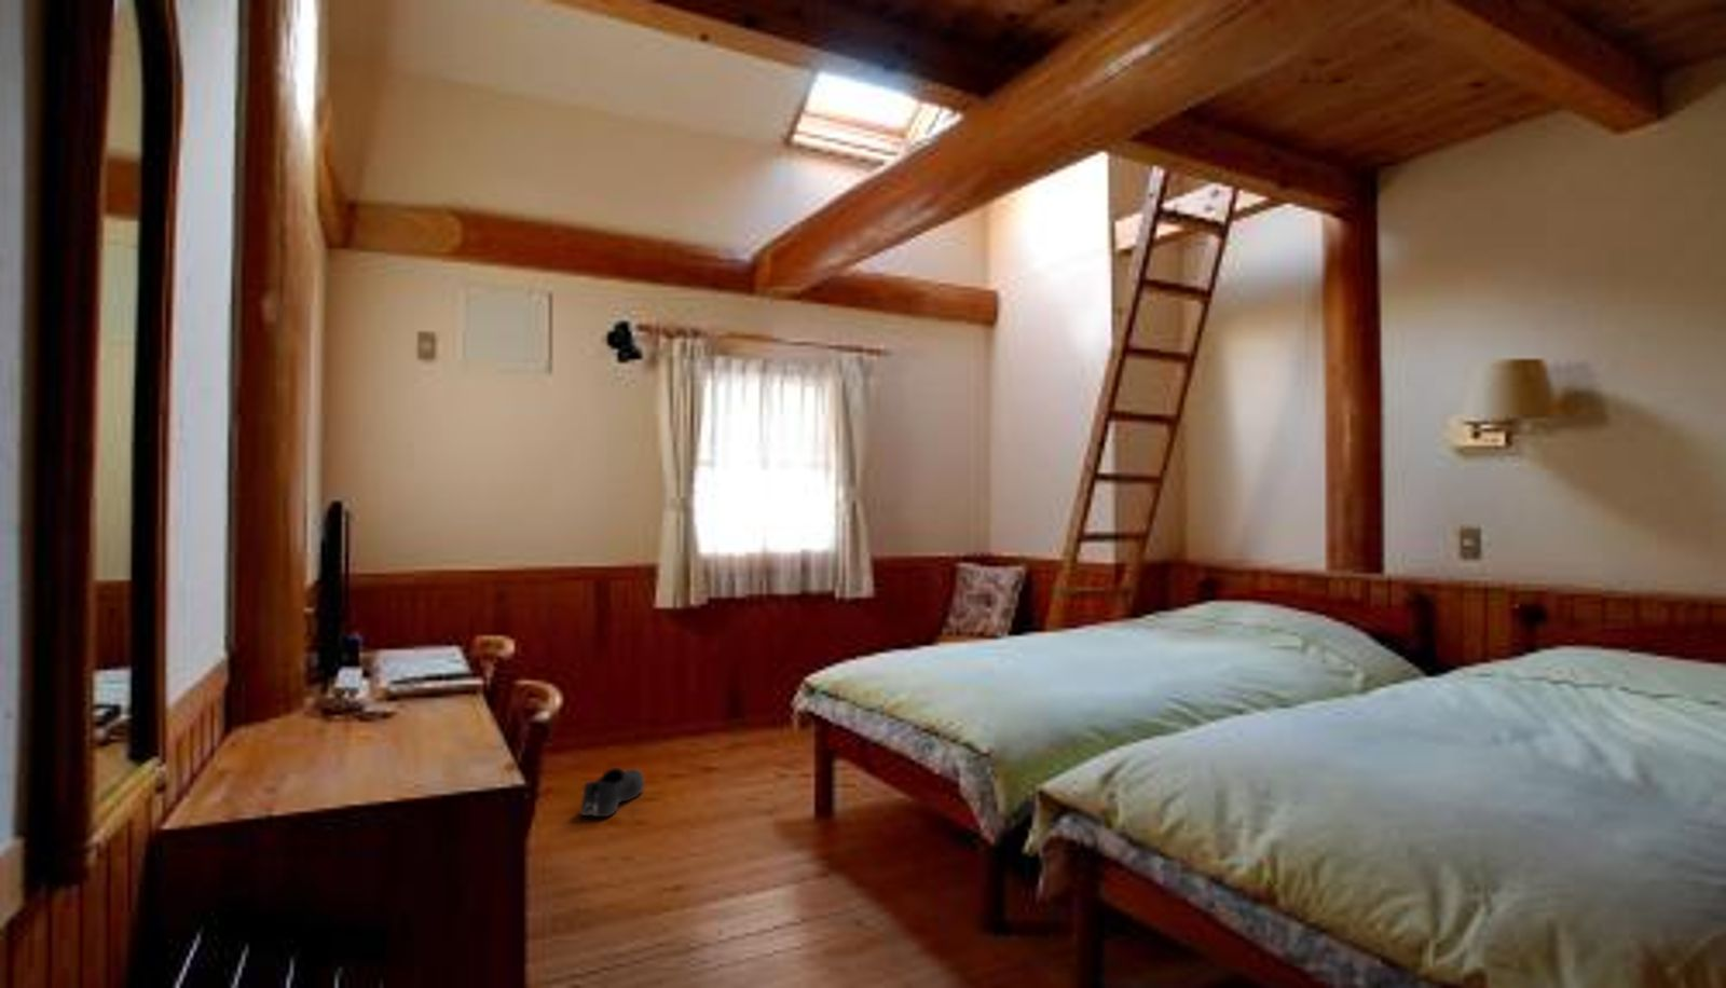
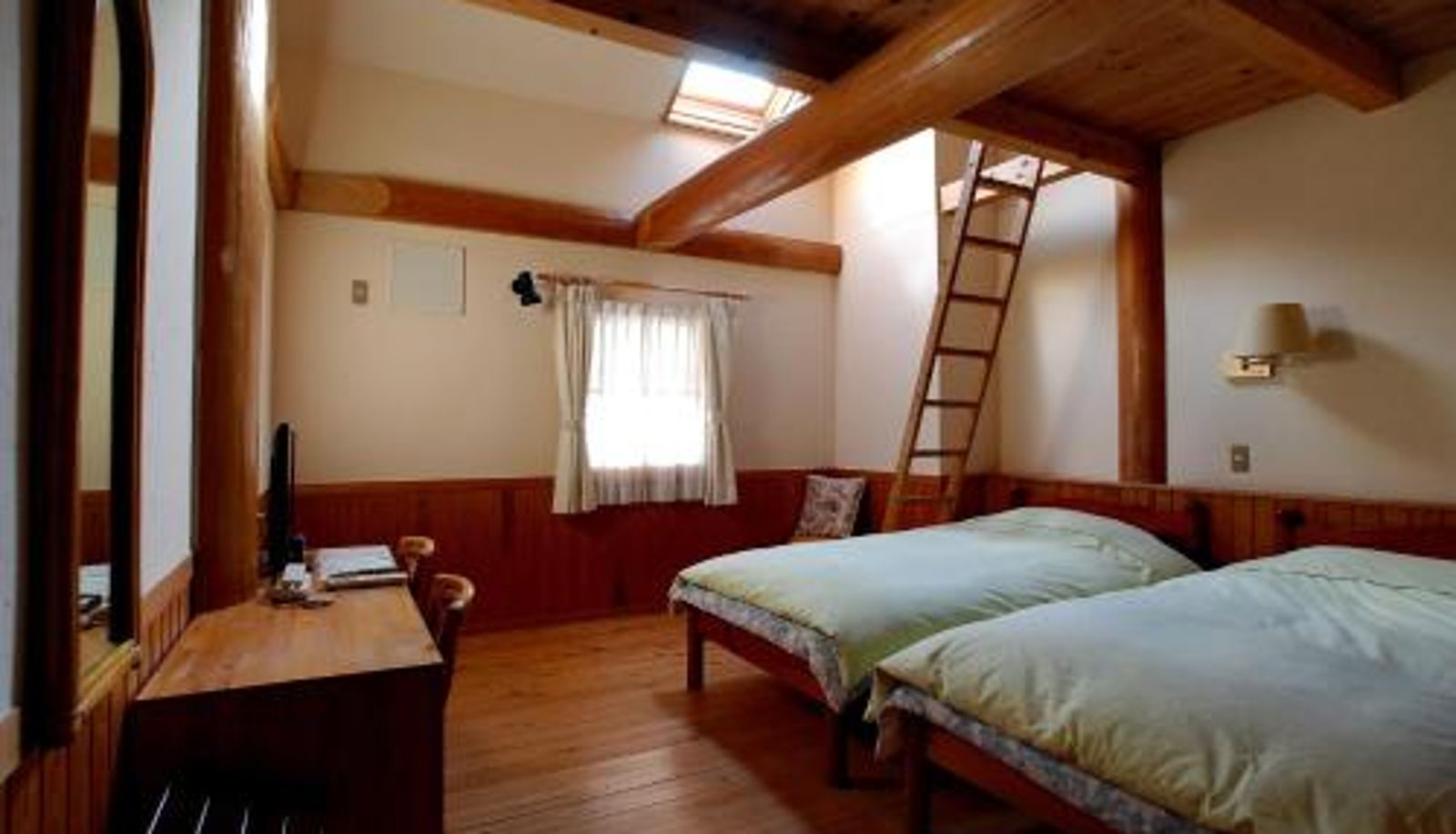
- shoe [578,766,645,817]
